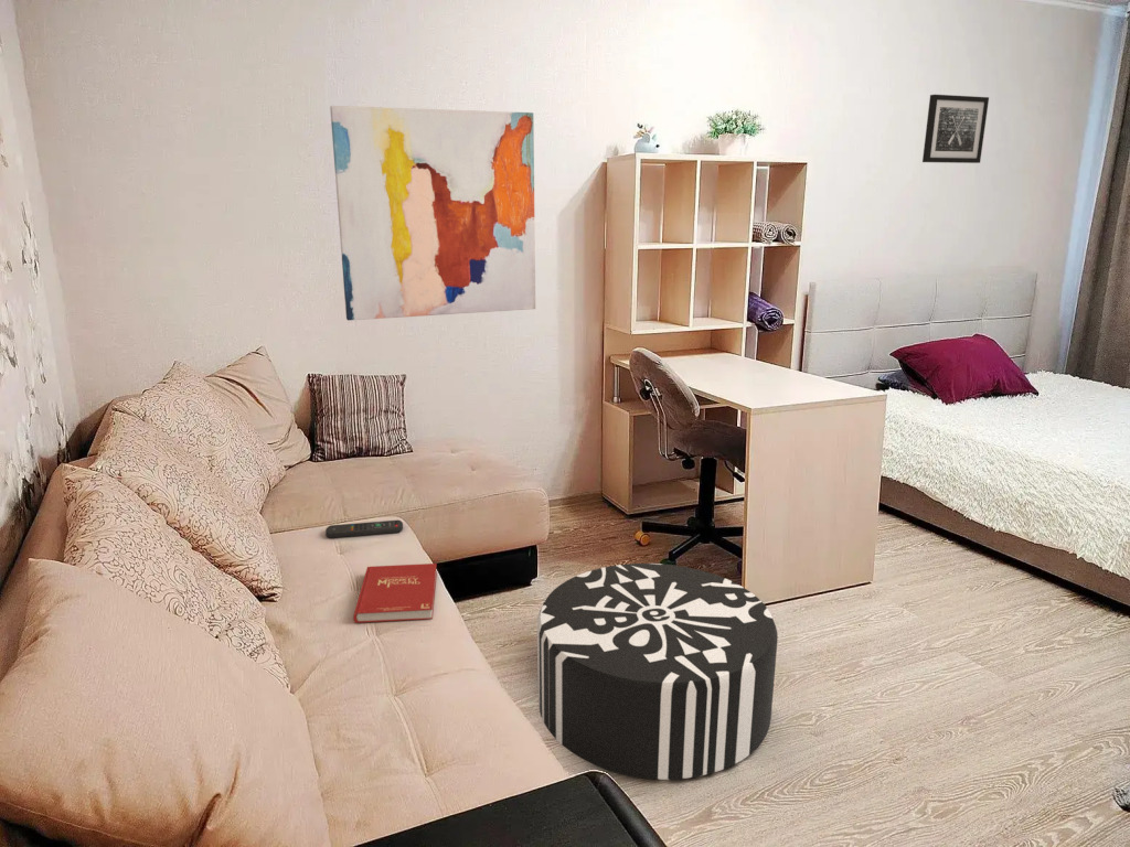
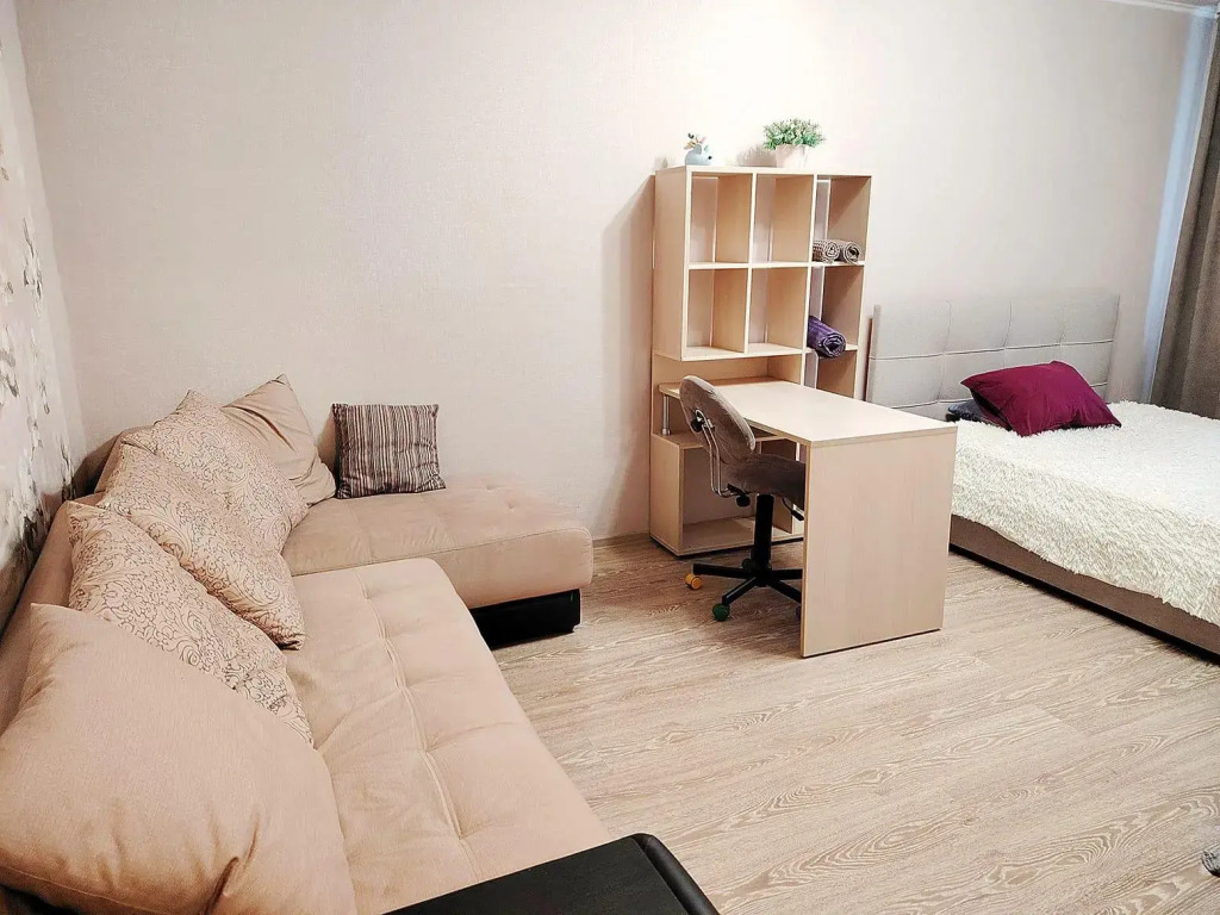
- book [352,562,438,624]
- wall art [921,94,990,164]
- wall art [329,105,536,322]
- pouf [536,562,779,781]
- remote control [324,518,404,539]
